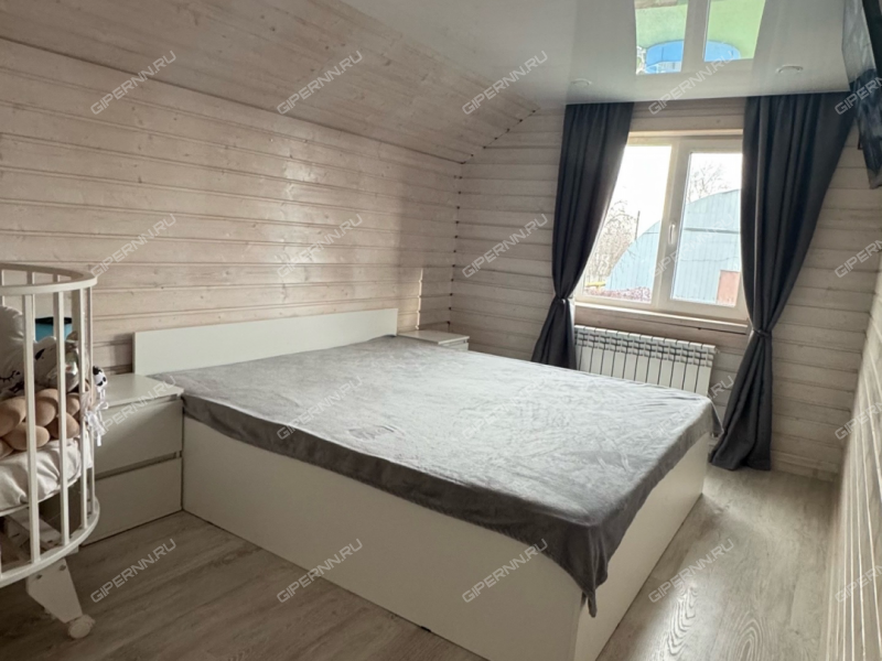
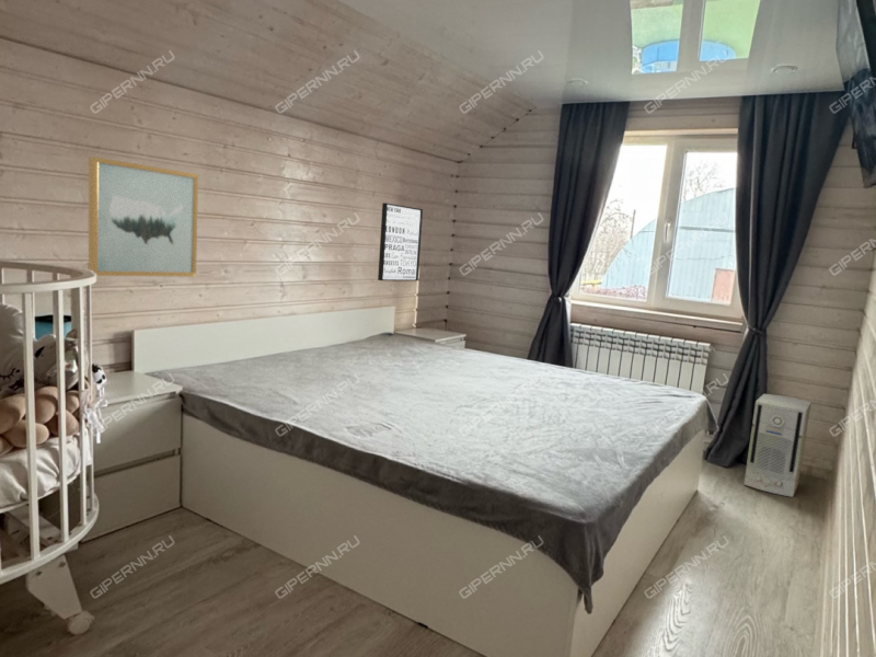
+ wall art [88,155,199,278]
+ wall art [377,201,424,281]
+ air purifier [744,393,812,498]
